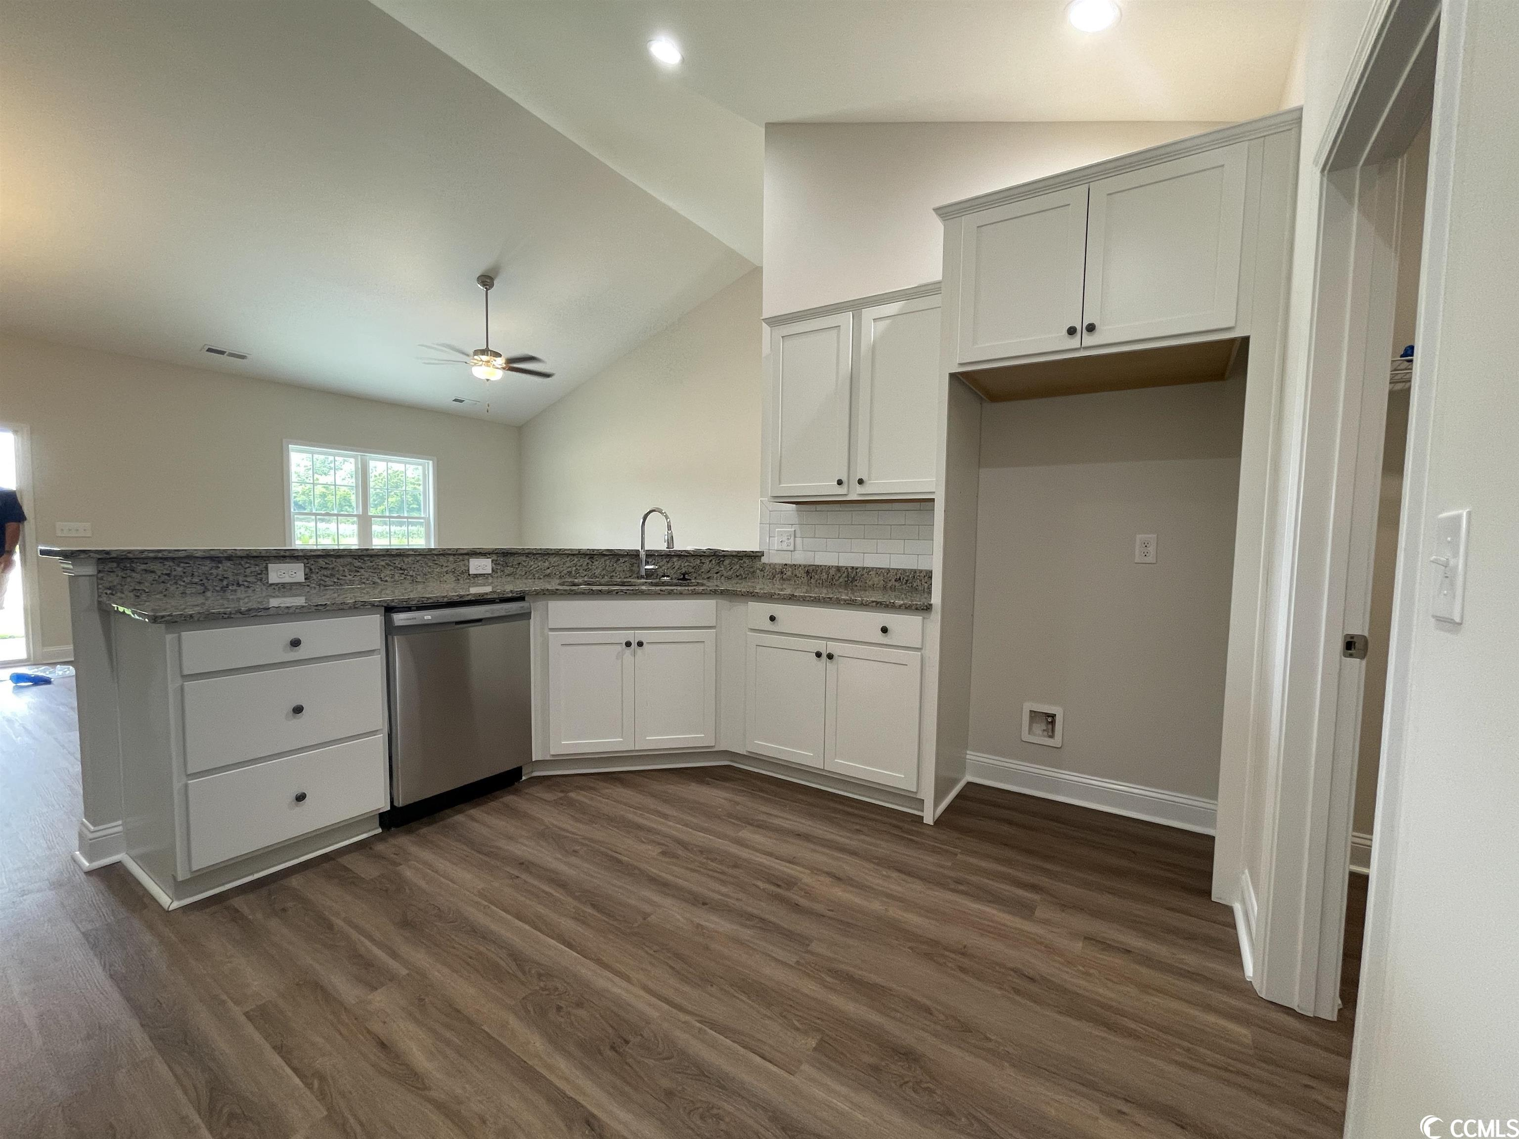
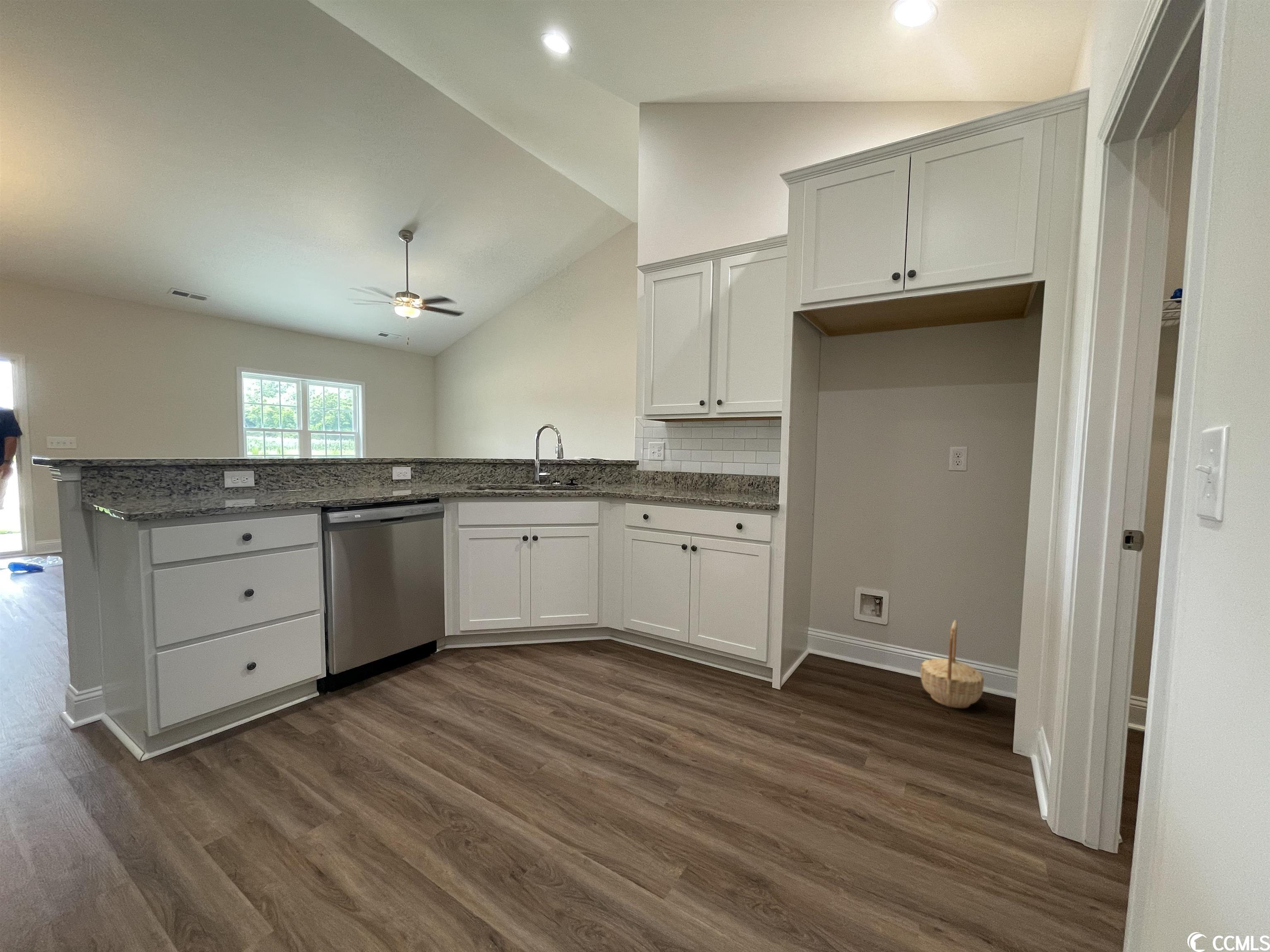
+ basket [920,620,985,709]
